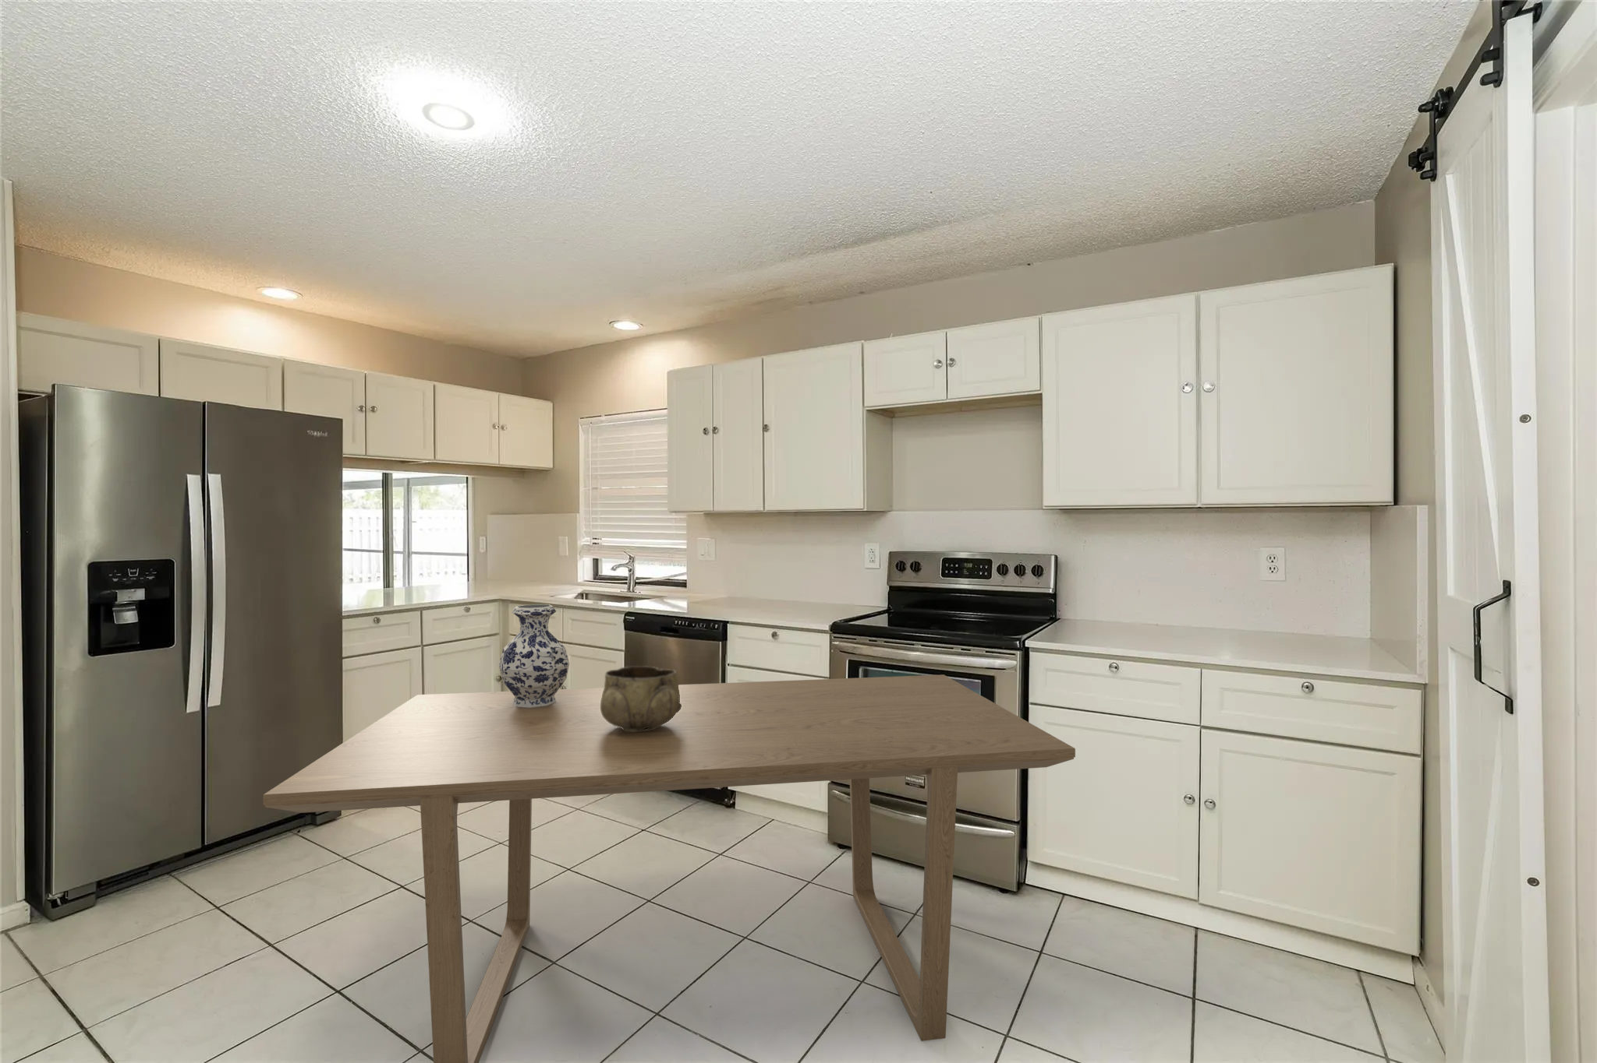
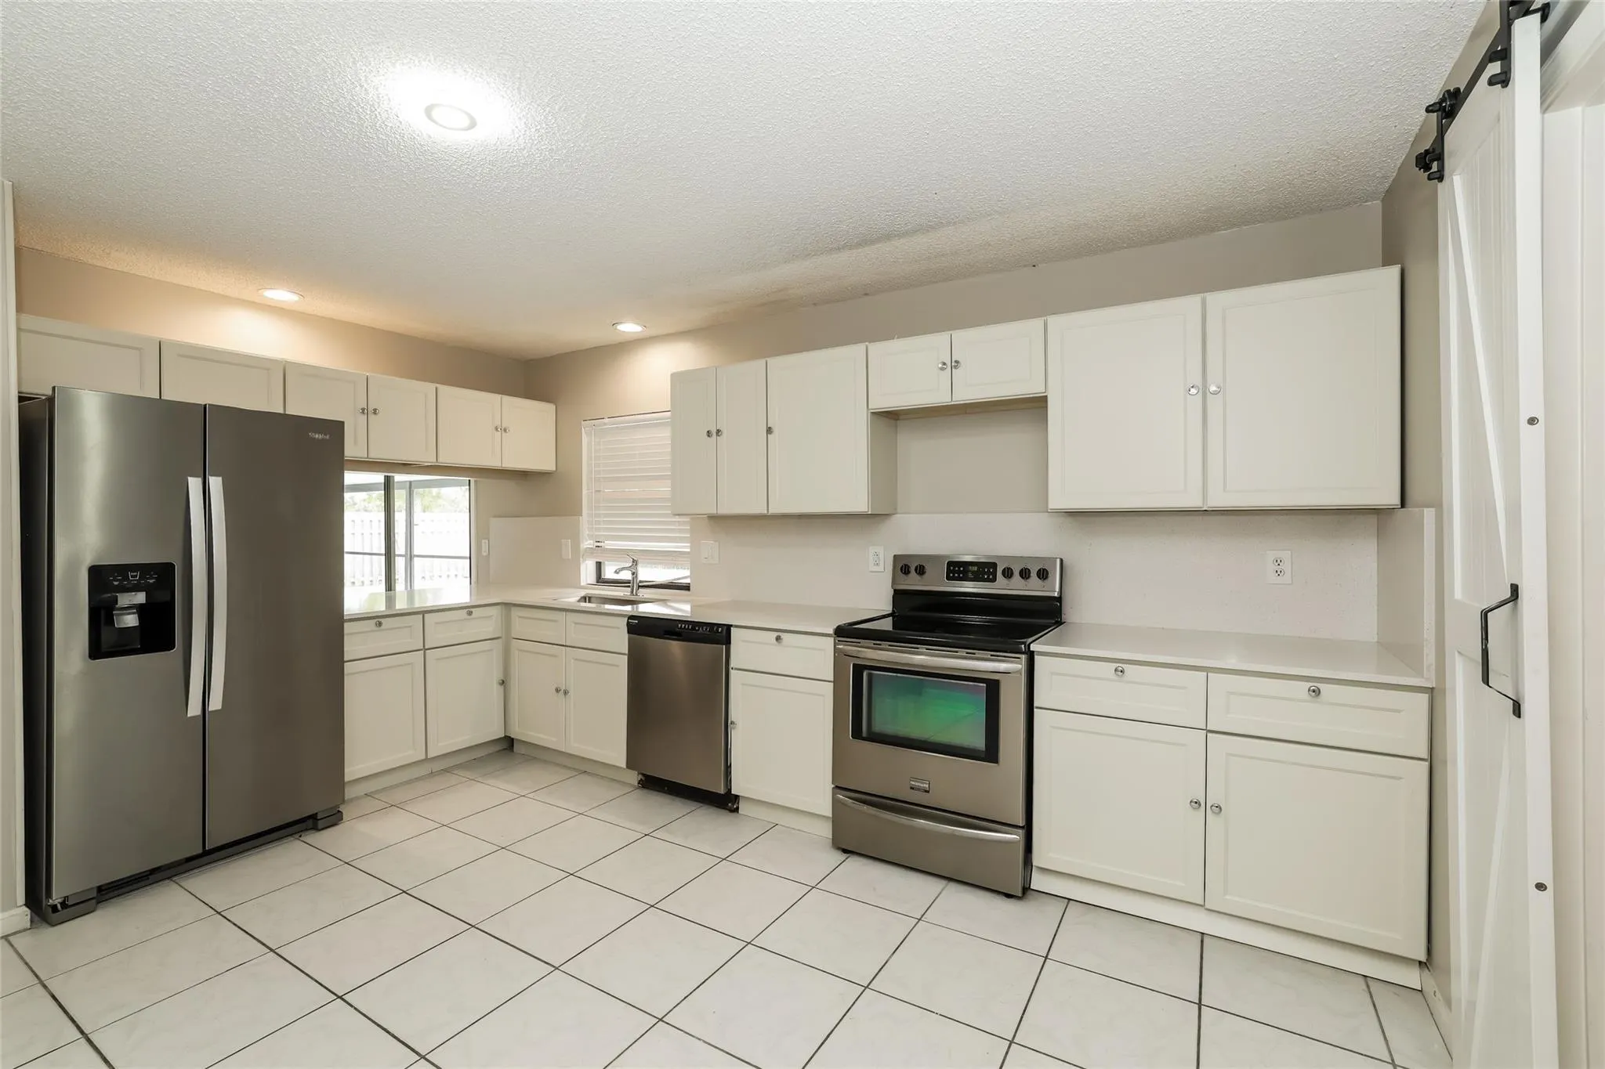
- decorative bowl [601,666,682,731]
- vase [499,604,570,708]
- dining table [262,674,1076,1063]
